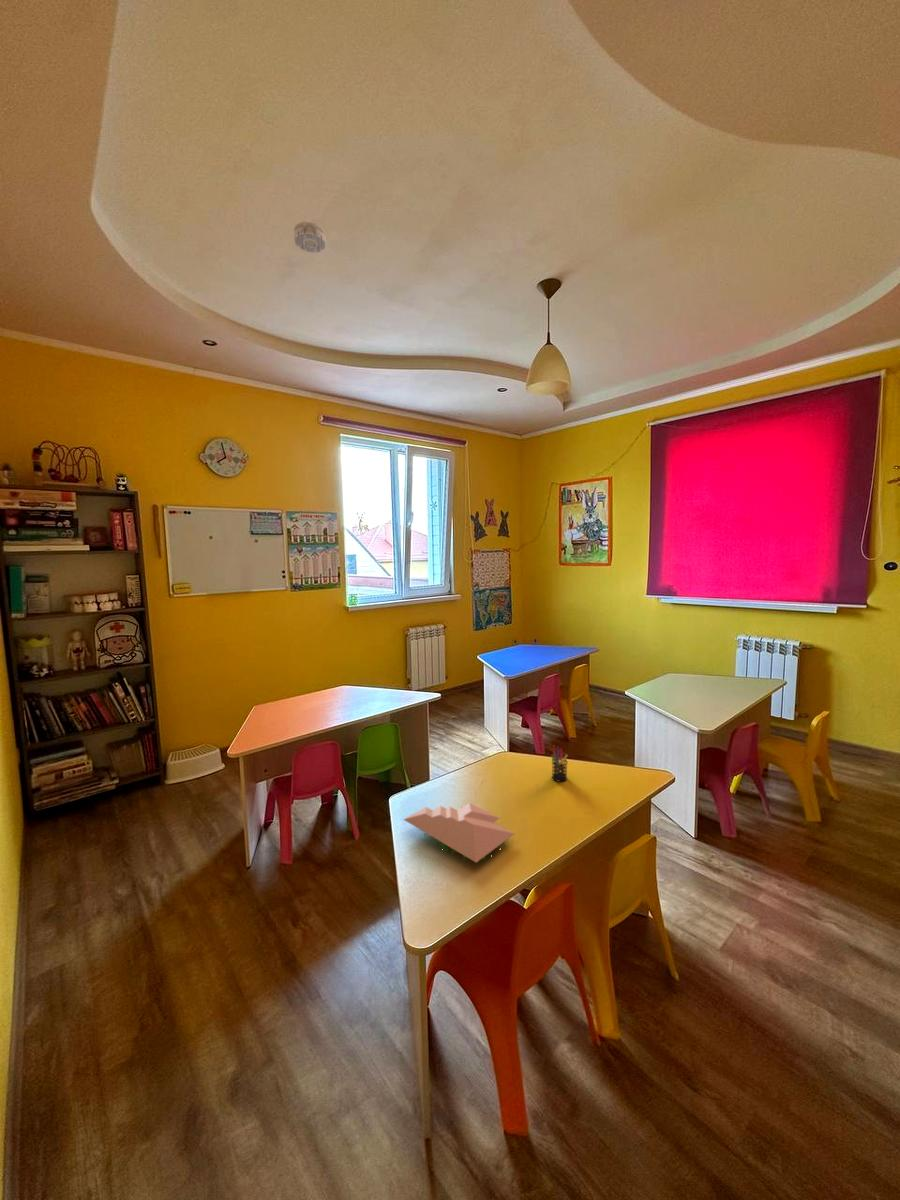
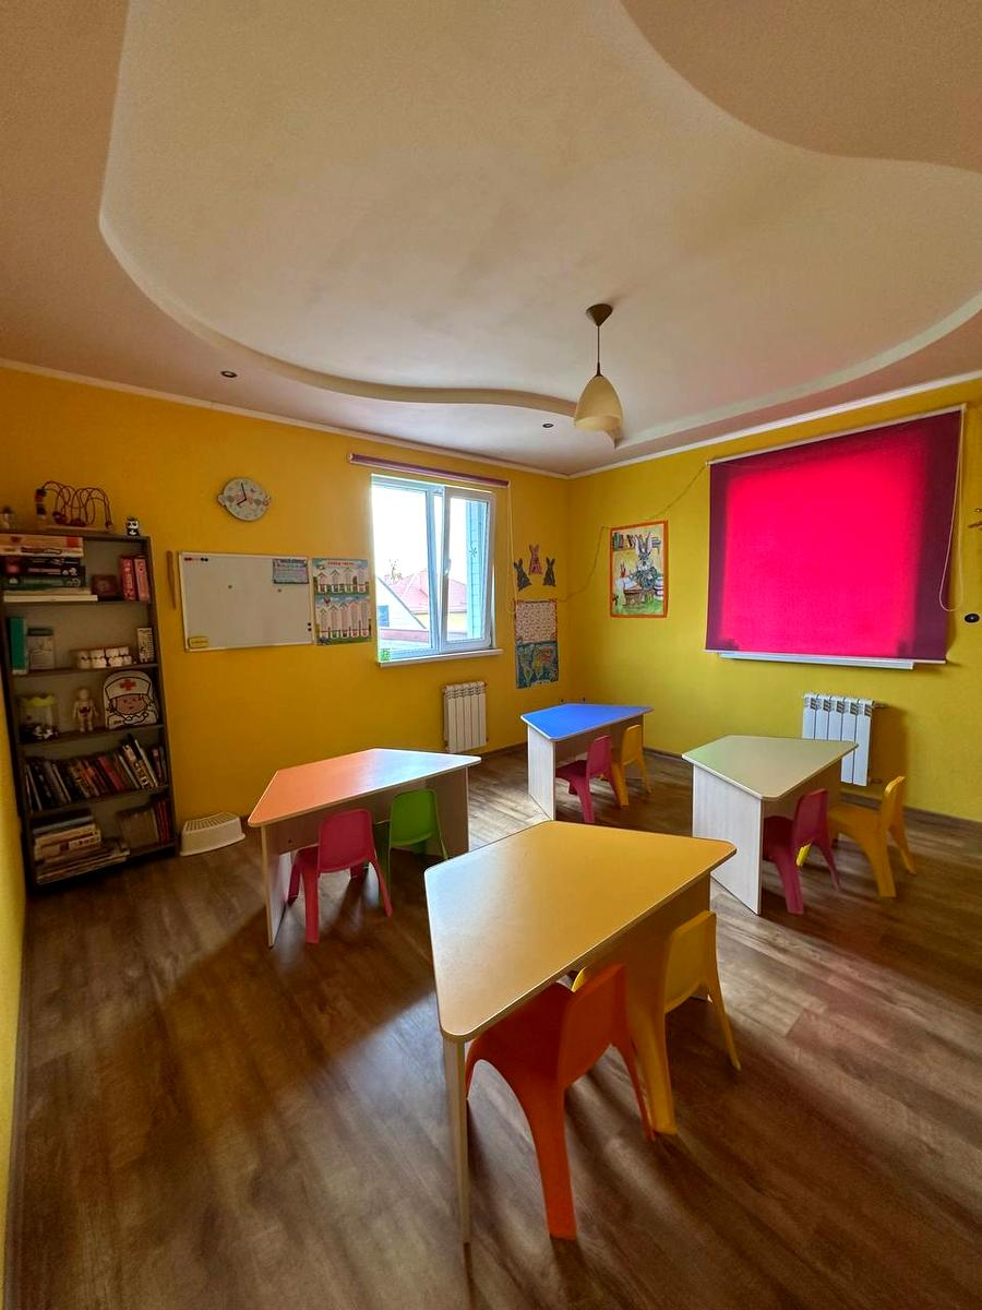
- papers [402,802,516,864]
- smoke detector [293,220,327,254]
- pen holder [550,745,568,783]
